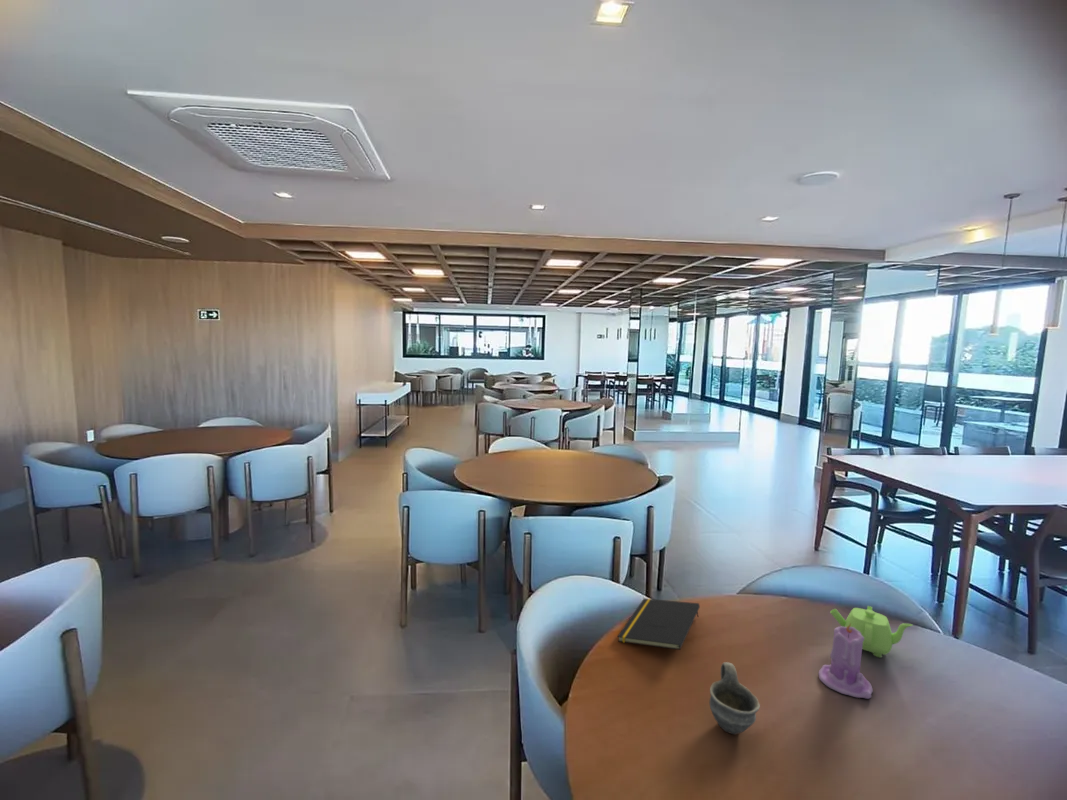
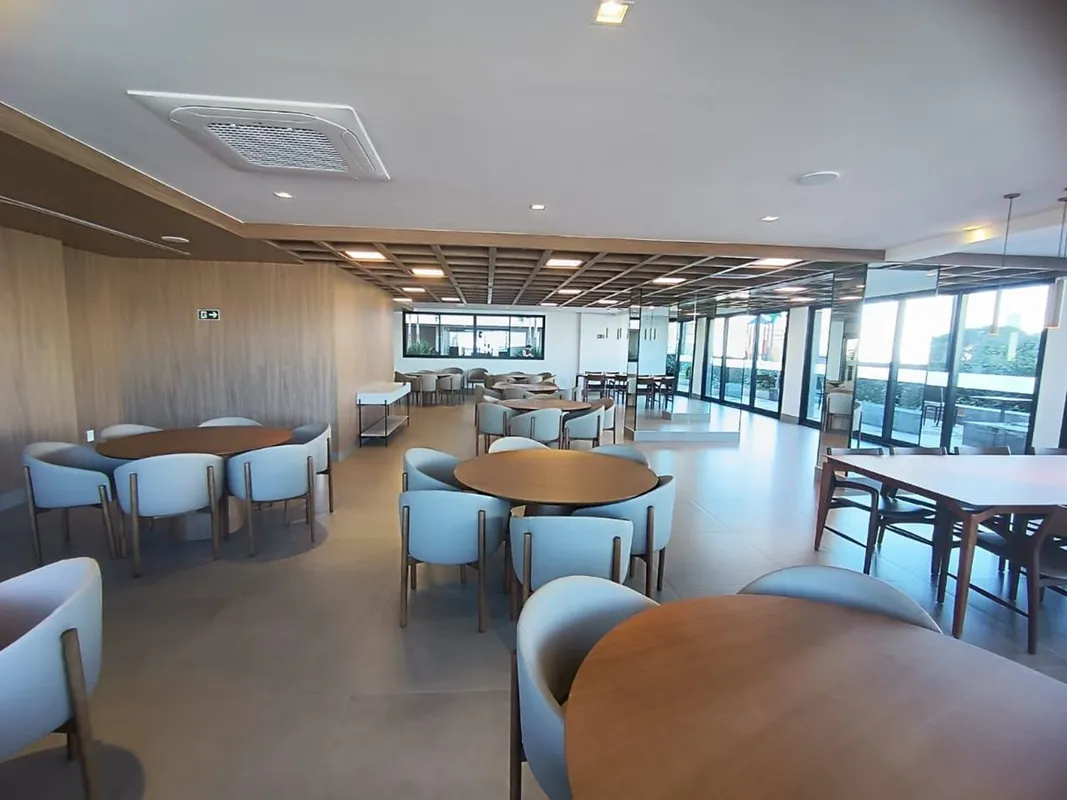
- candle [818,623,874,700]
- teapot [829,605,914,659]
- notepad [616,598,701,651]
- cup [709,661,761,735]
